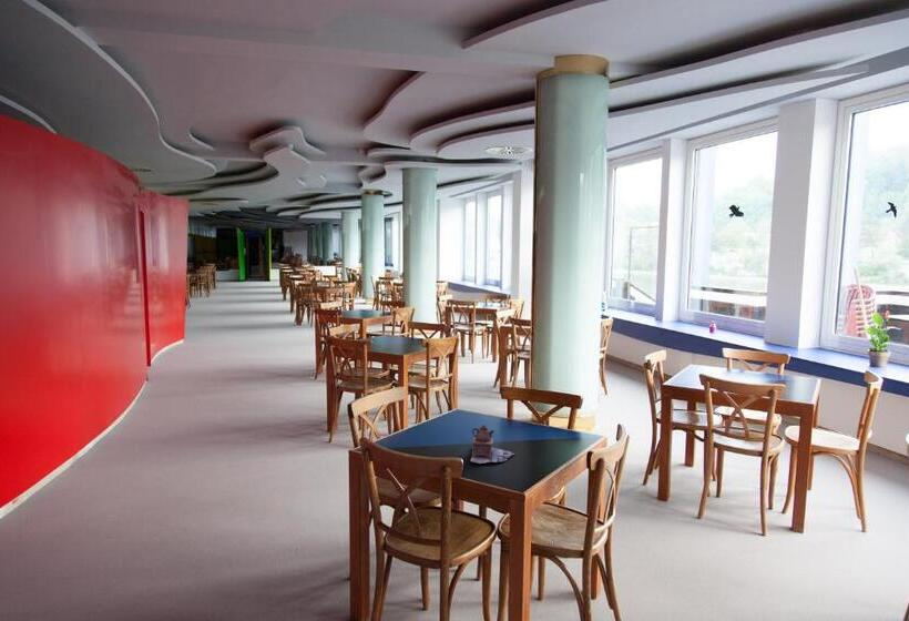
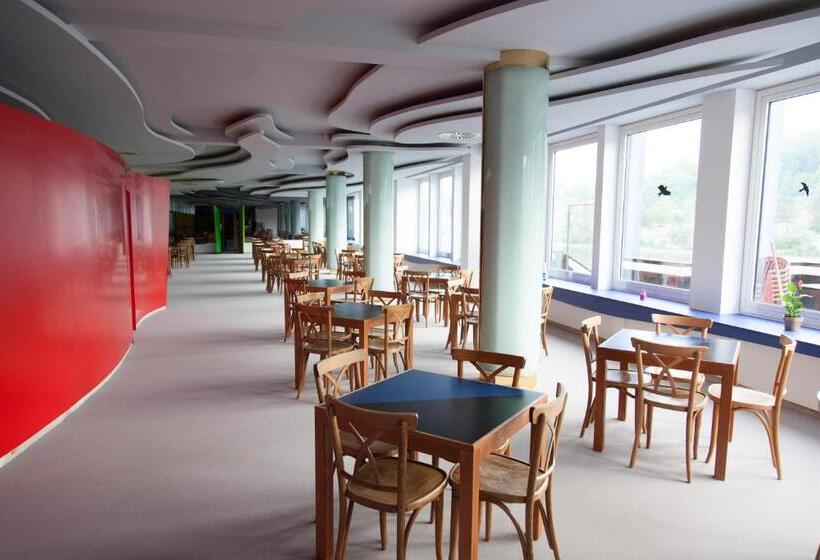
- teapot [470,425,515,465]
